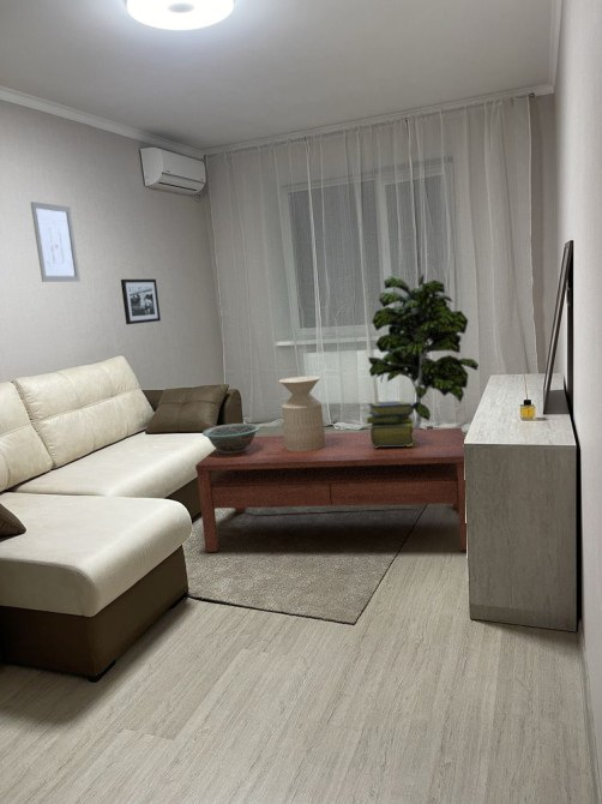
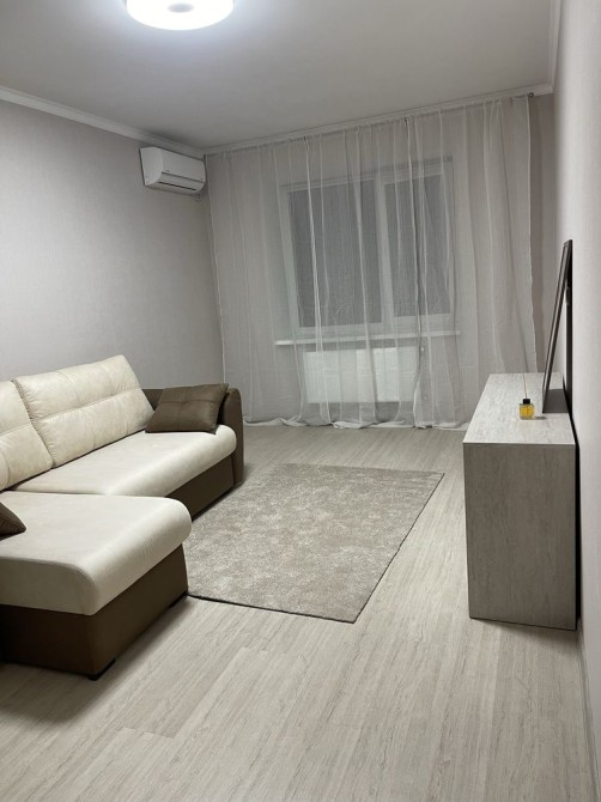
- indoor plant [367,274,480,430]
- picture frame [120,278,162,325]
- coffee table [194,427,468,553]
- side table [278,376,326,451]
- stack of books [363,400,415,448]
- decorative bowl [201,422,261,454]
- wall art [30,200,82,283]
